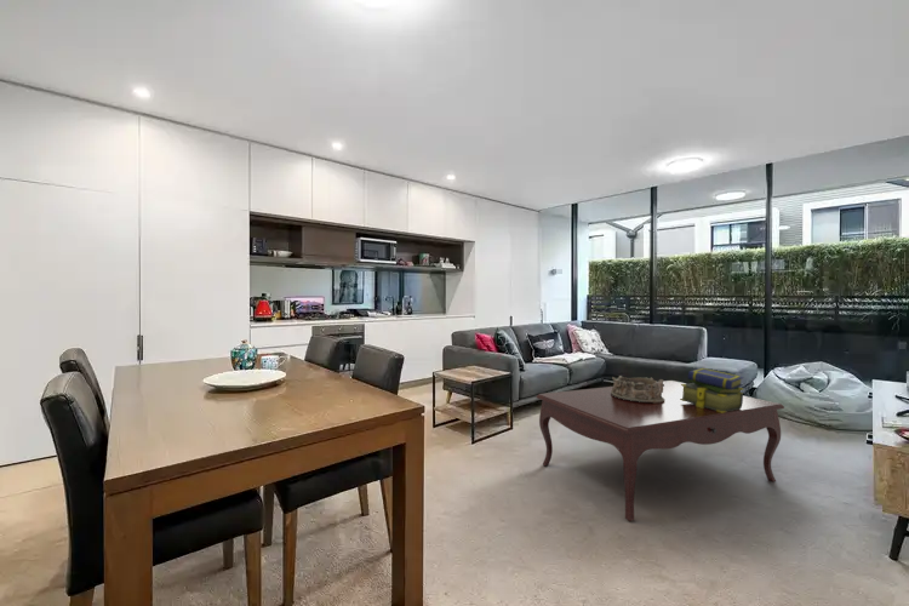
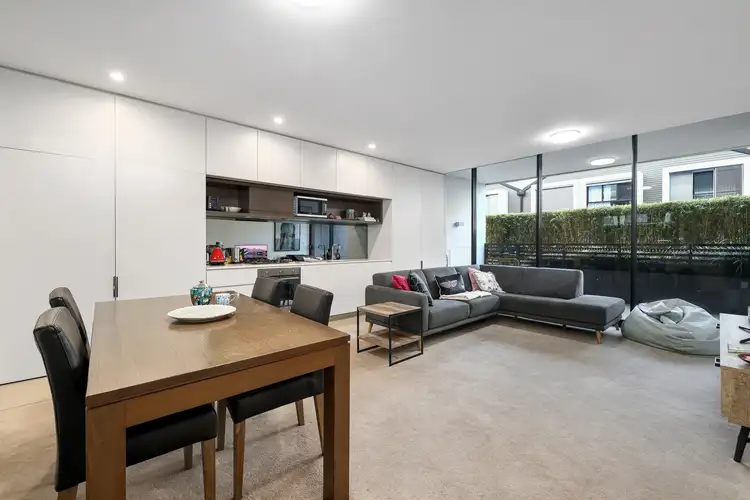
- coffee table [536,379,785,522]
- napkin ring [611,375,665,404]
- stack of books [680,367,744,412]
